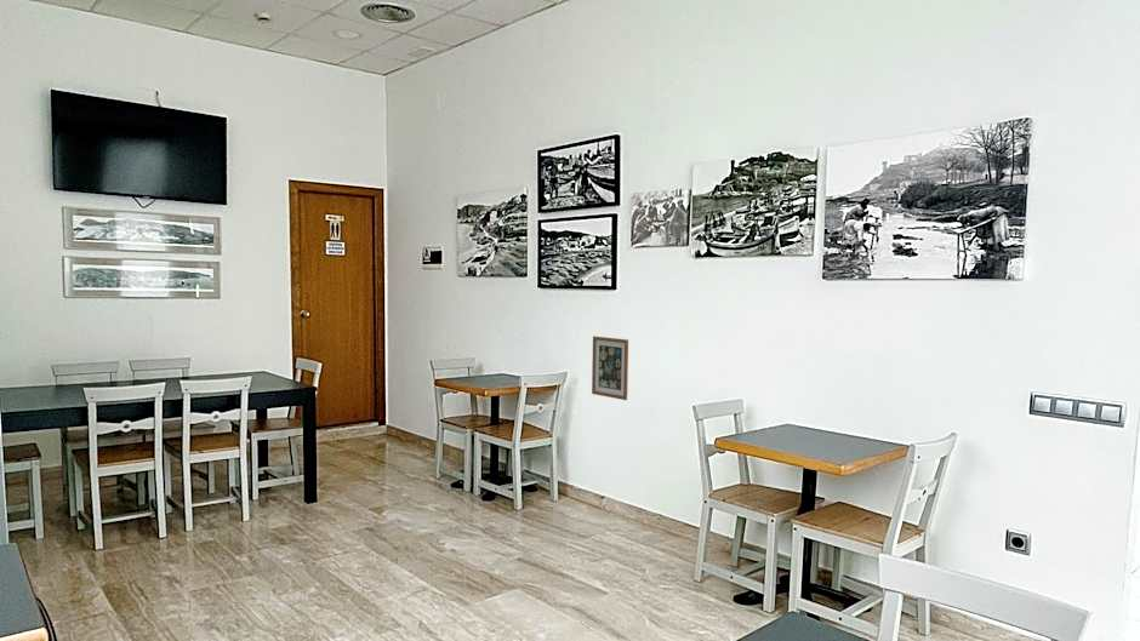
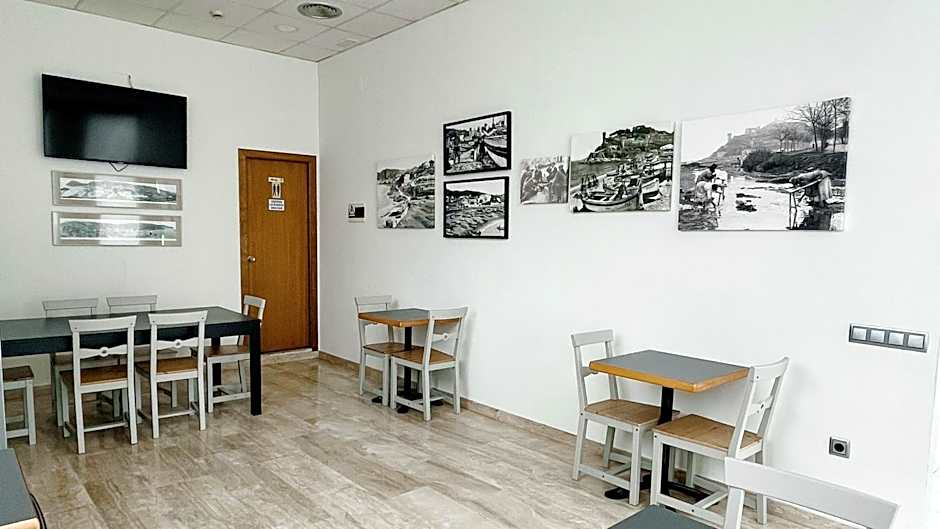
- wall art [591,336,629,401]
